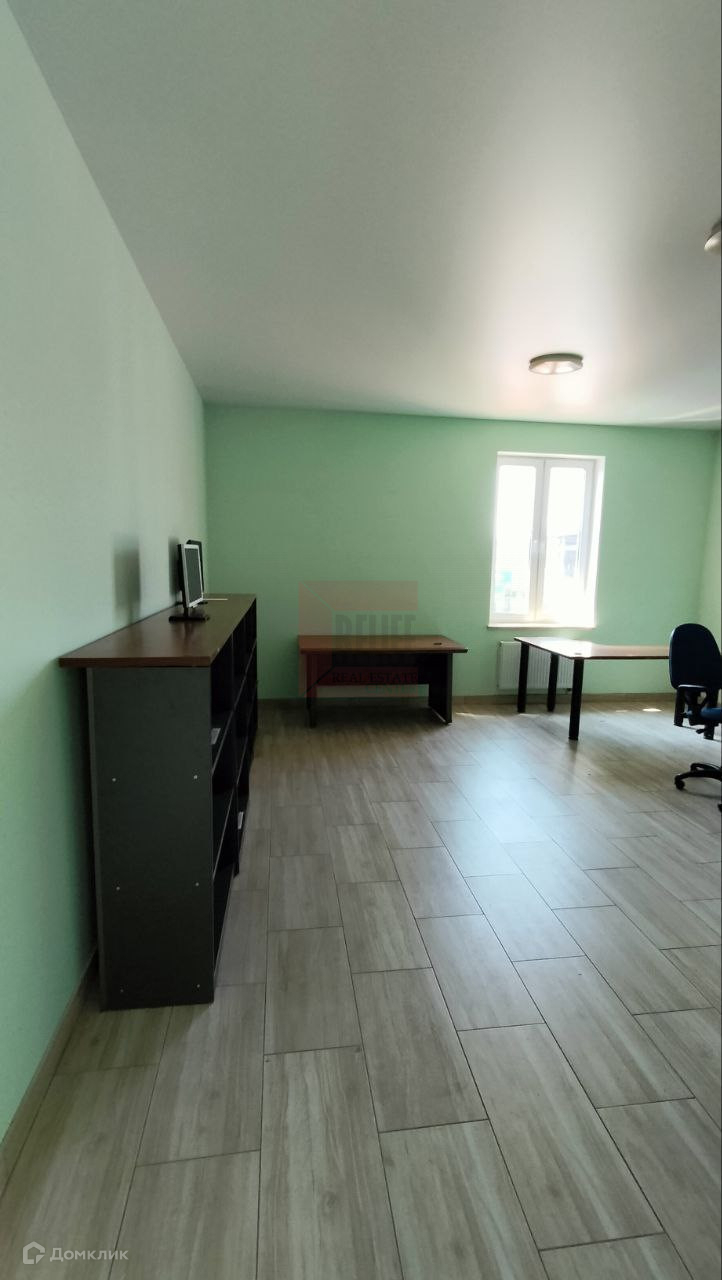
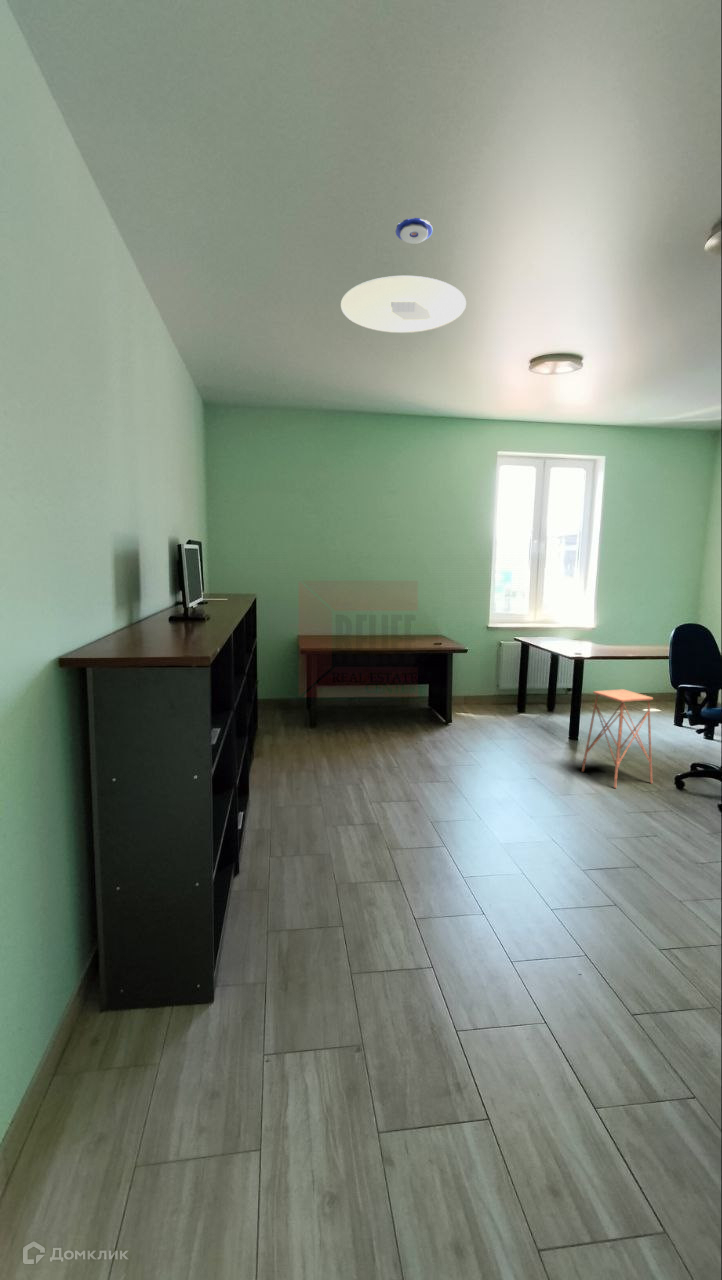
+ side table [581,688,654,789]
+ ceiling light [340,275,467,334]
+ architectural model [395,217,434,244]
